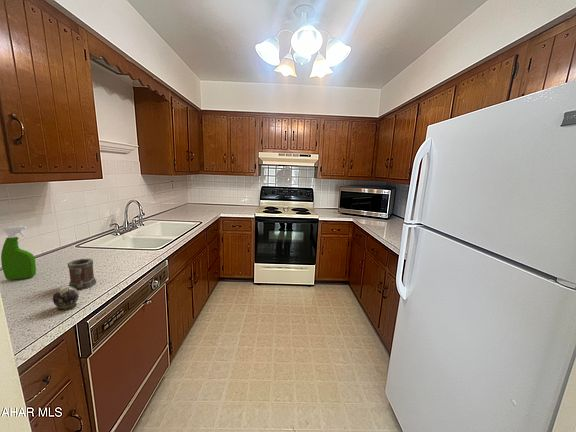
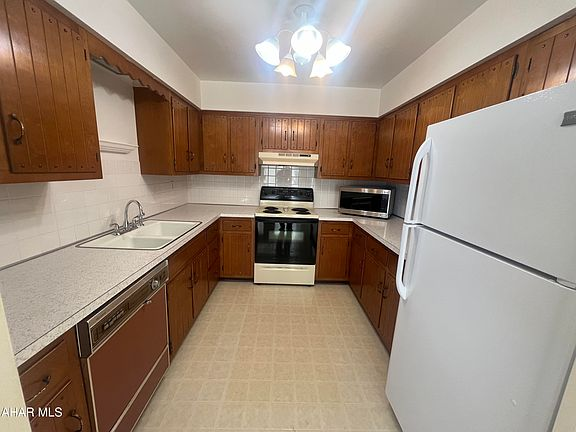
- decorative egg [52,285,80,312]
- mug [67,258,97,291]
- spray bottle [0,225,37,281]
